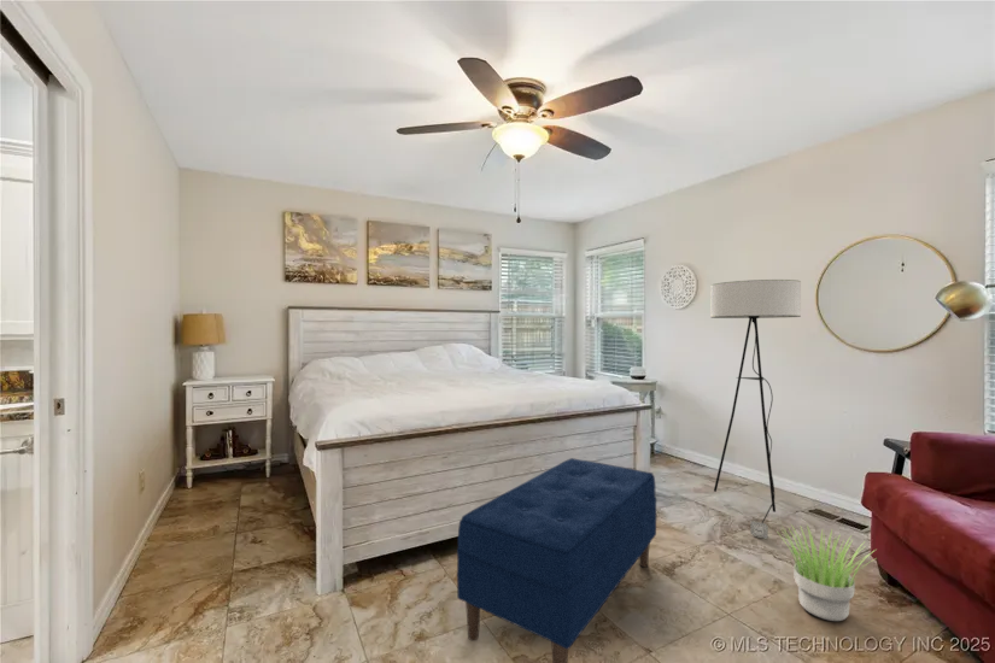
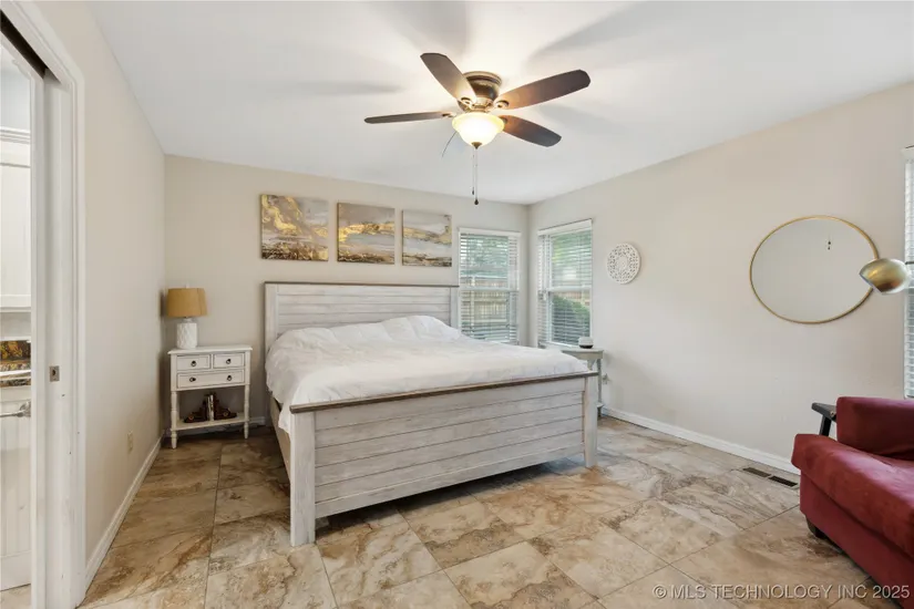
- floor lamp [709,278,802,540]
- potted plant [778,523,877,622]
- bench [456,457,657,663]
